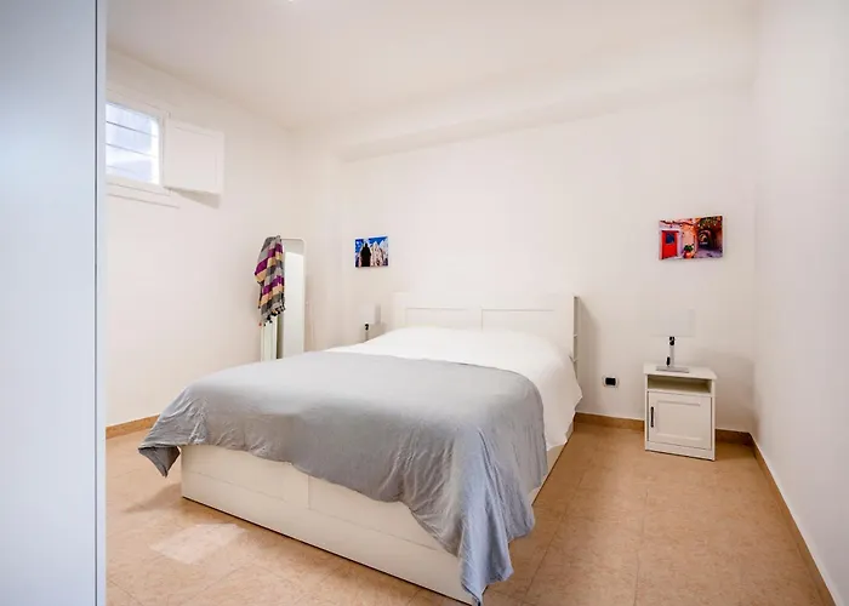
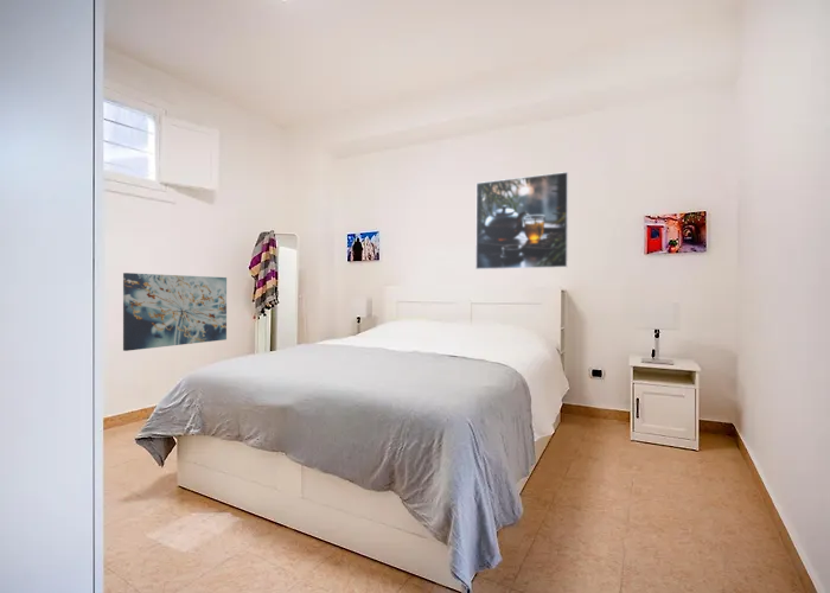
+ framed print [474,171,569,270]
+ wall art [122,272,228,352]
